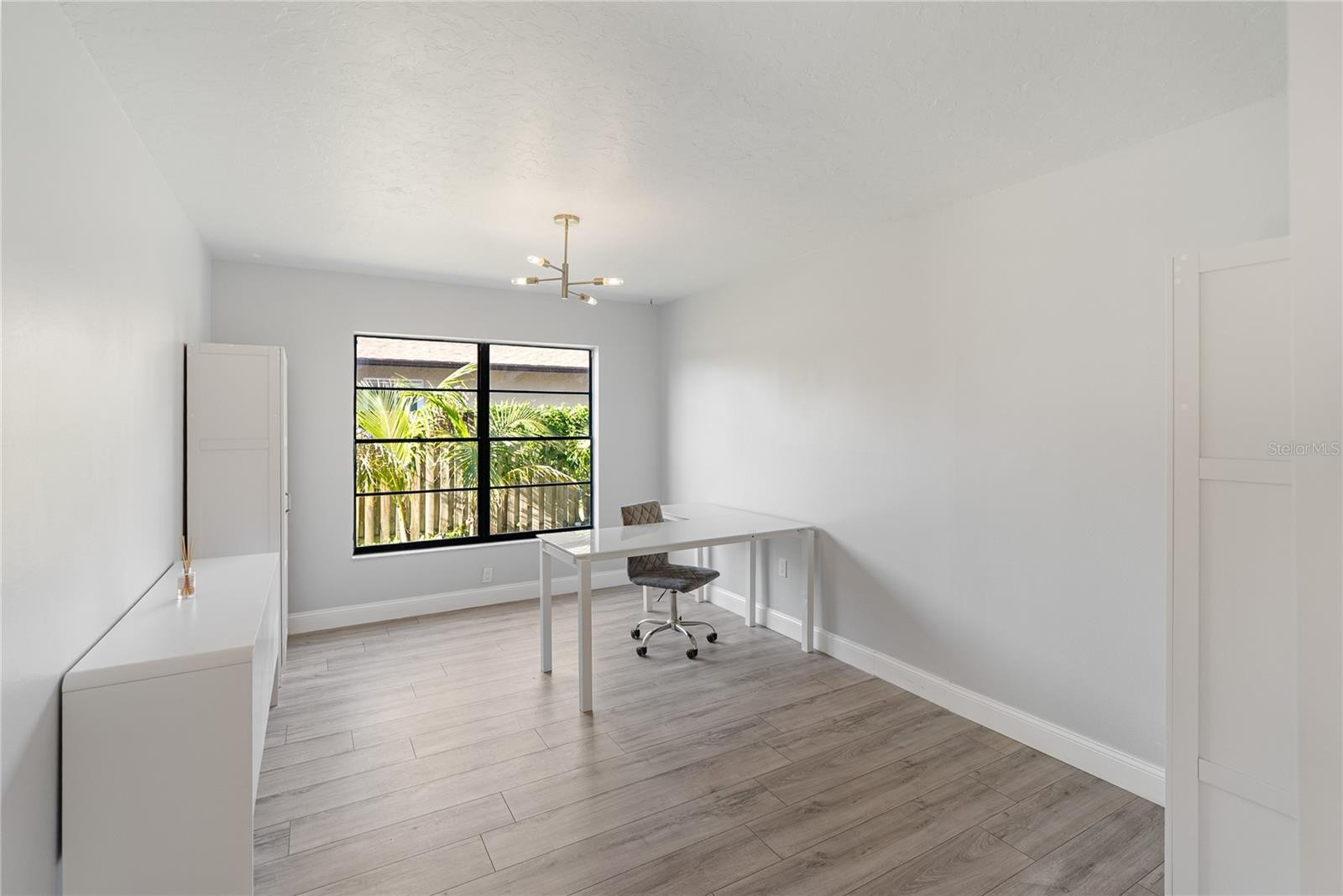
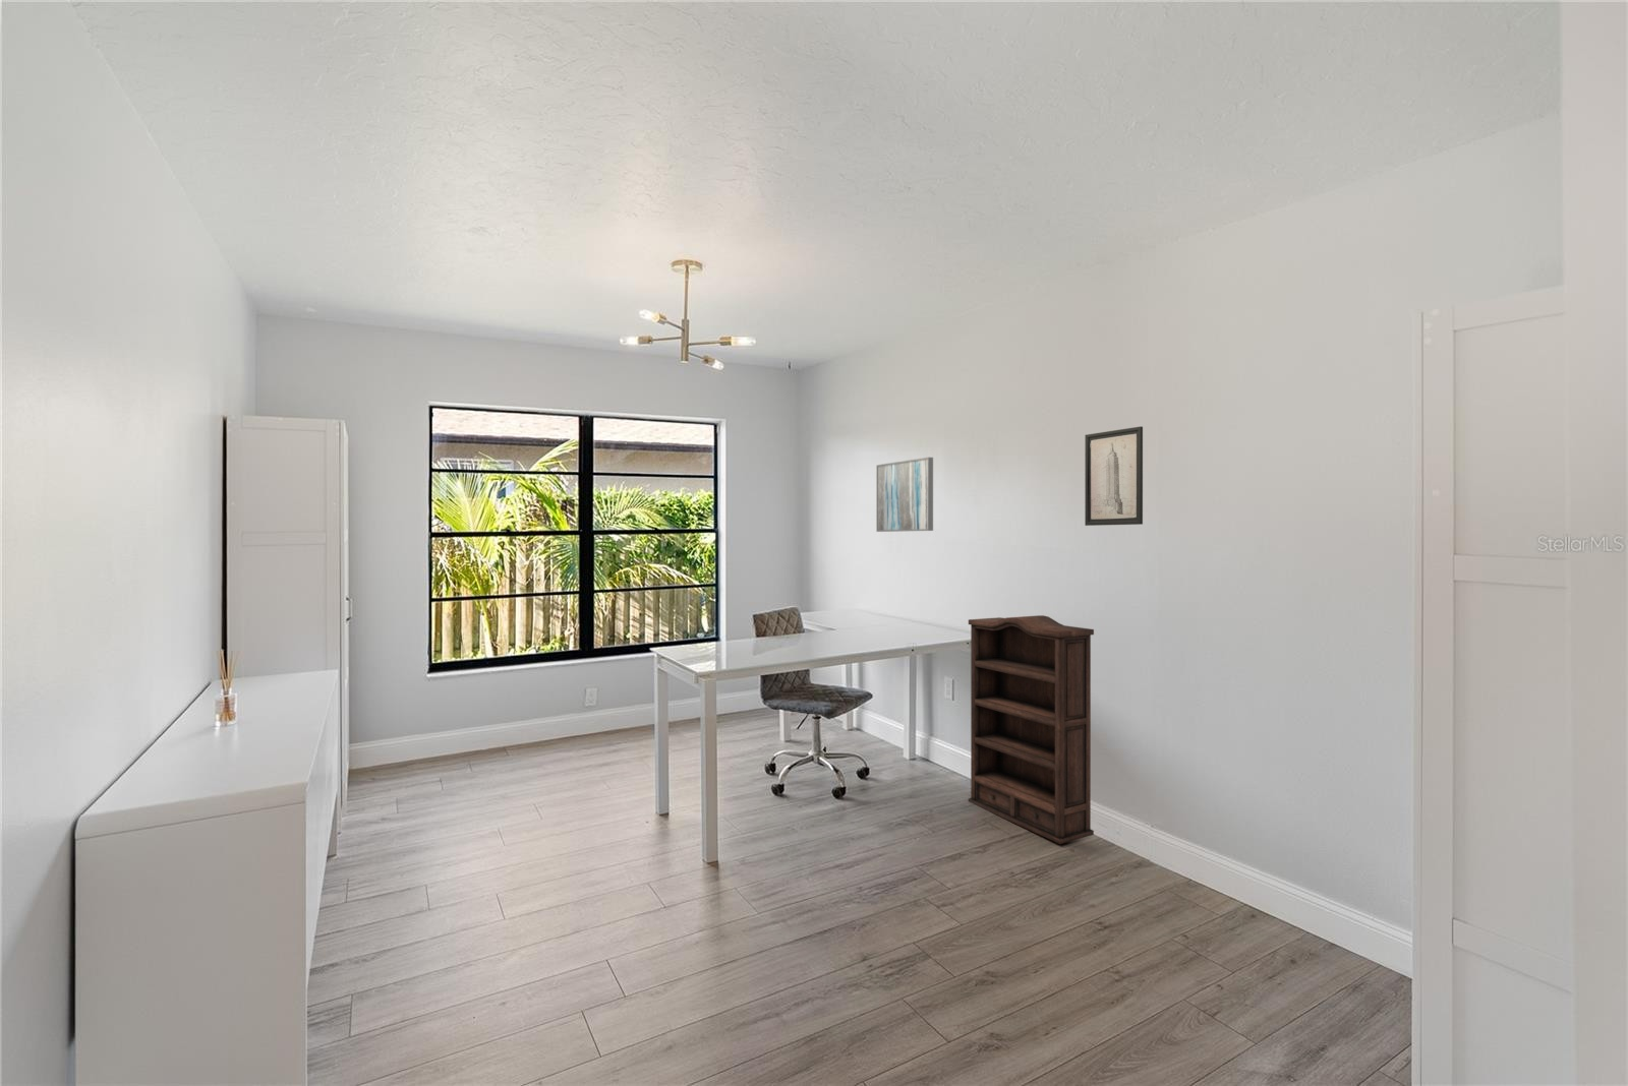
+ bookshelf [967,615,1095,845]
+ wall art [875,456,935,533]
+ wall art [1084,425,1143,527]
